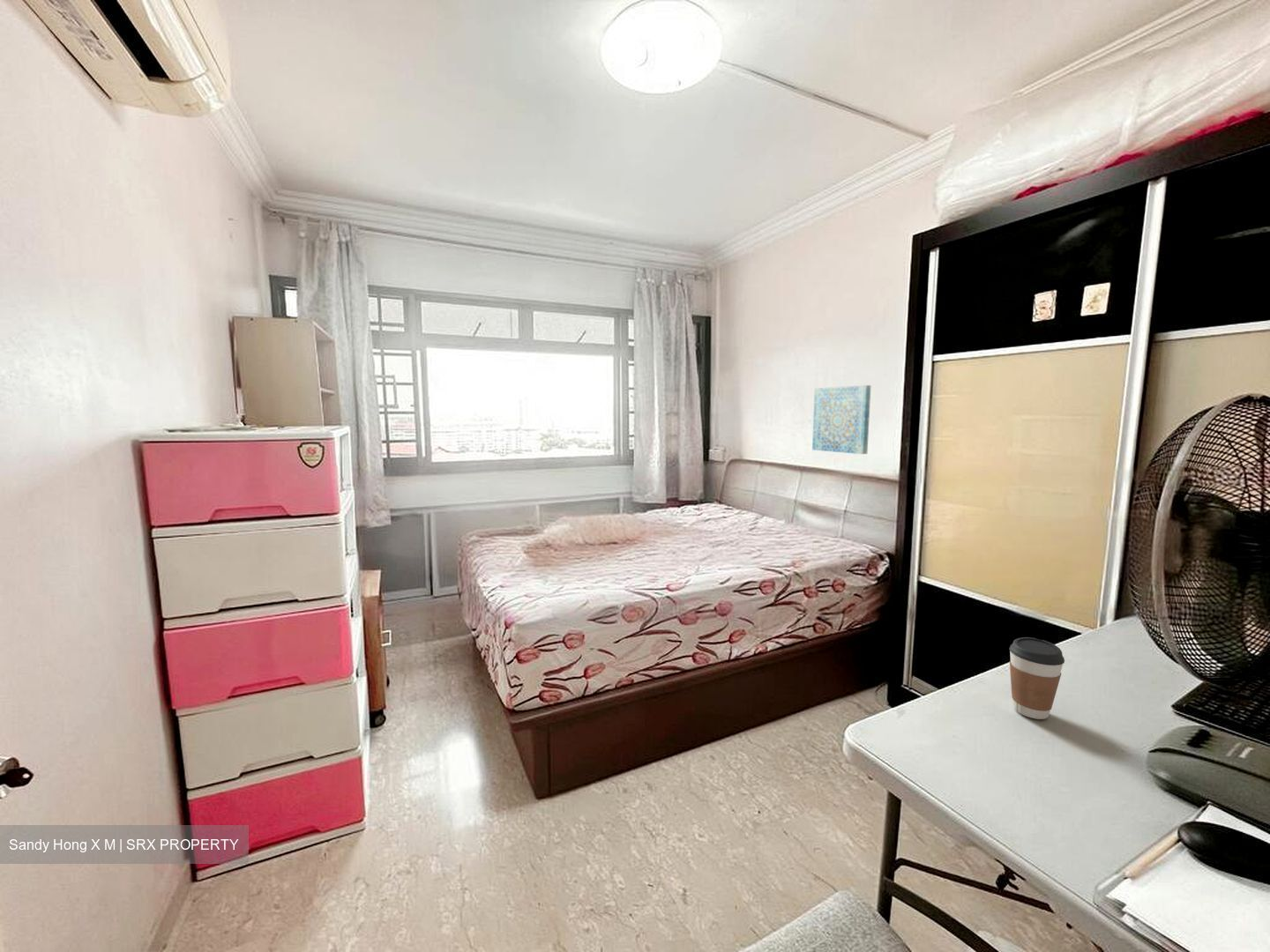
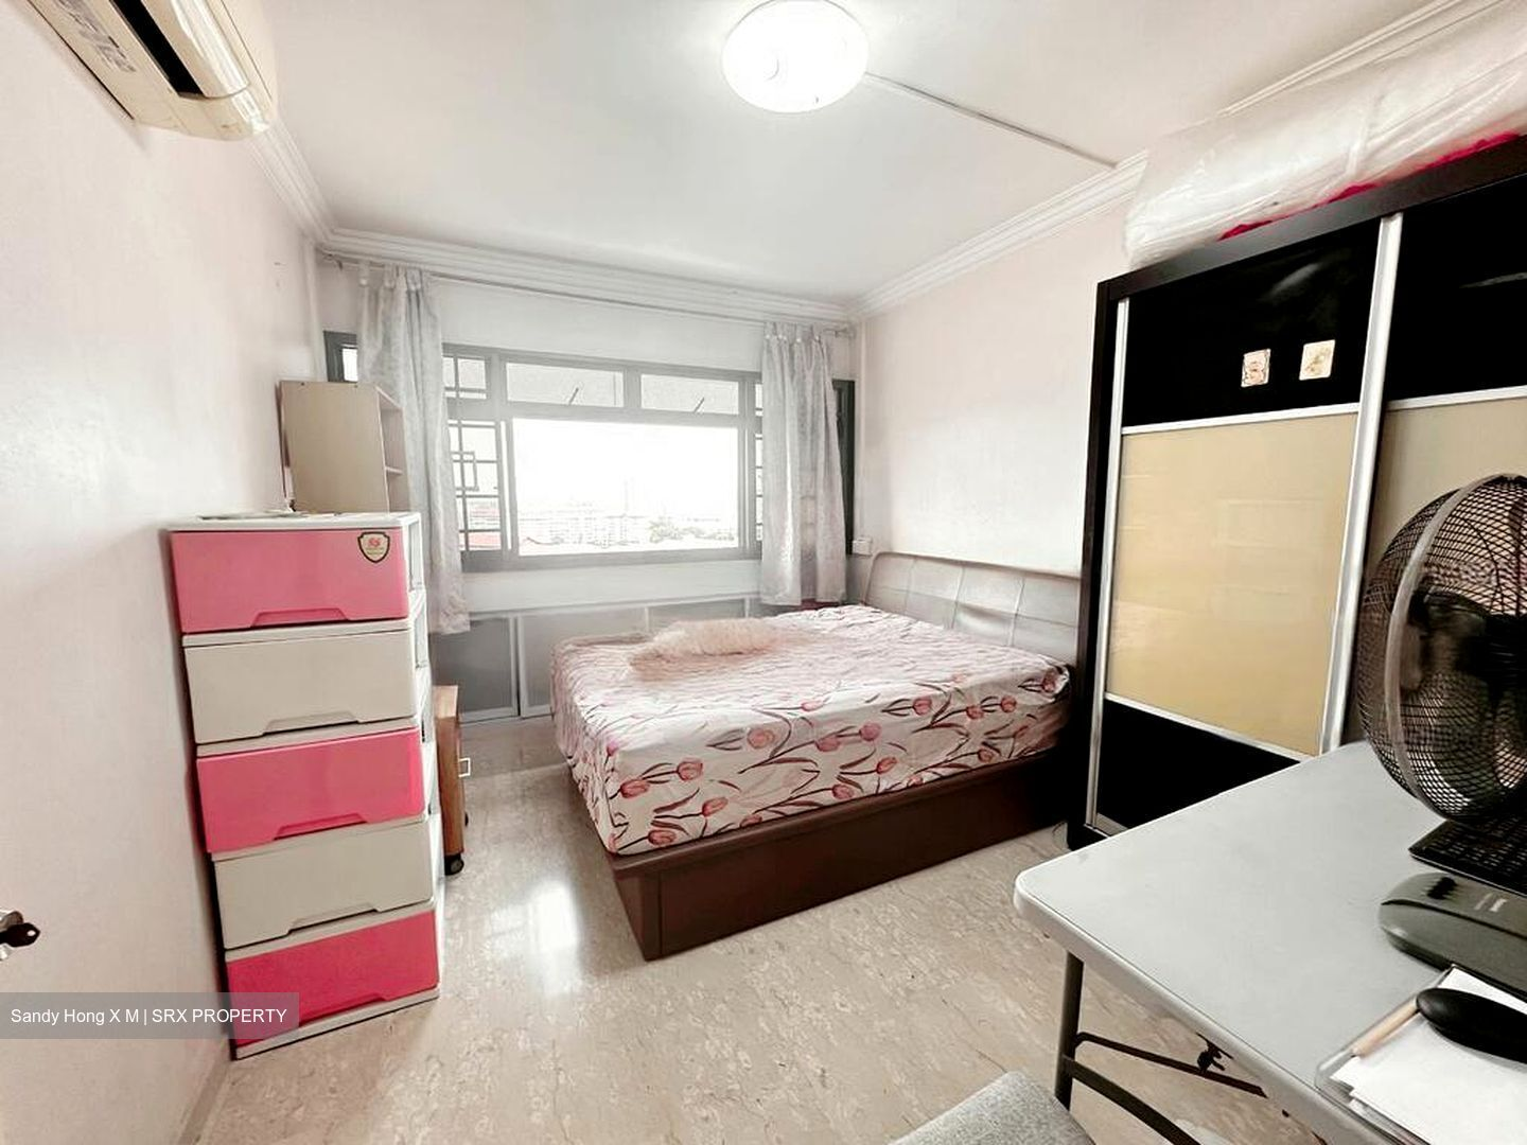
- wall art [811,384,871,455]
- coffee cup [1009,636,1065,720]
